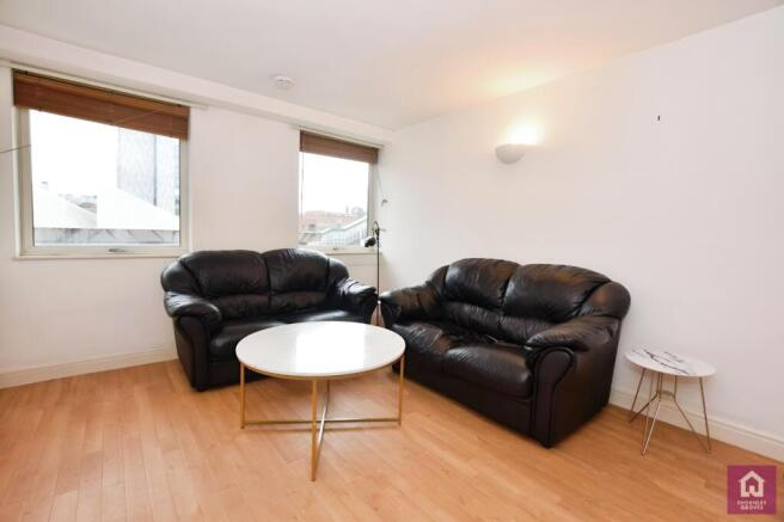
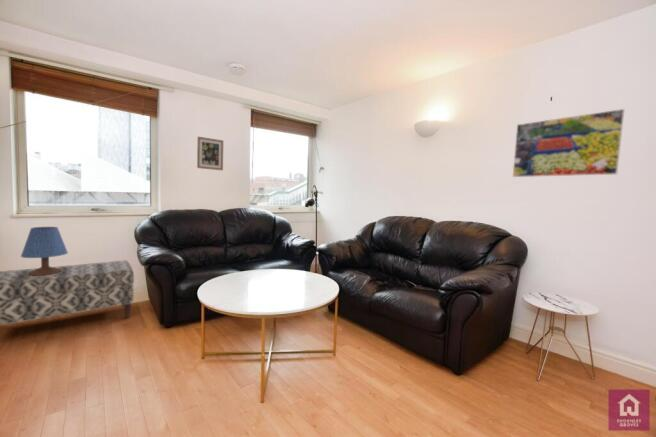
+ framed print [512,108,625,178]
+ wall art [196,136,224,171]
+ bench [0,260,135,326]
+ table lamp [20,226,69,276]
